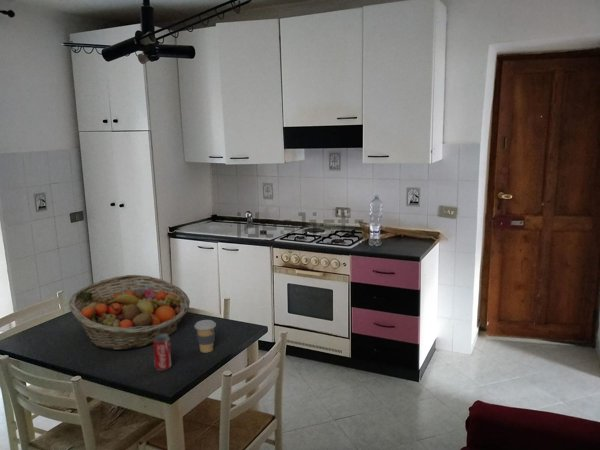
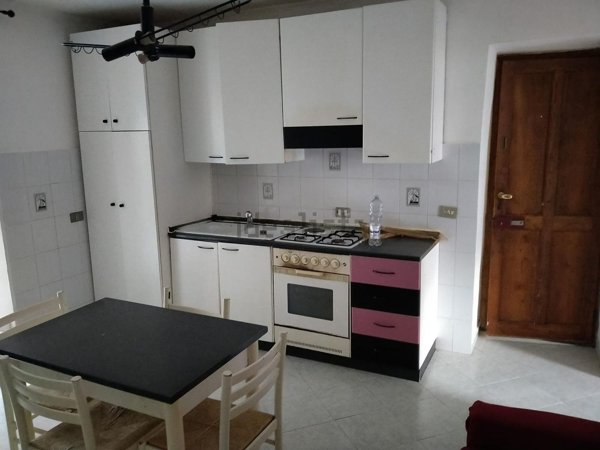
- beverage can [152,334,173,372]
- fruit basket [68,274,191,351]
- coffee cup [193,319,217,354]
